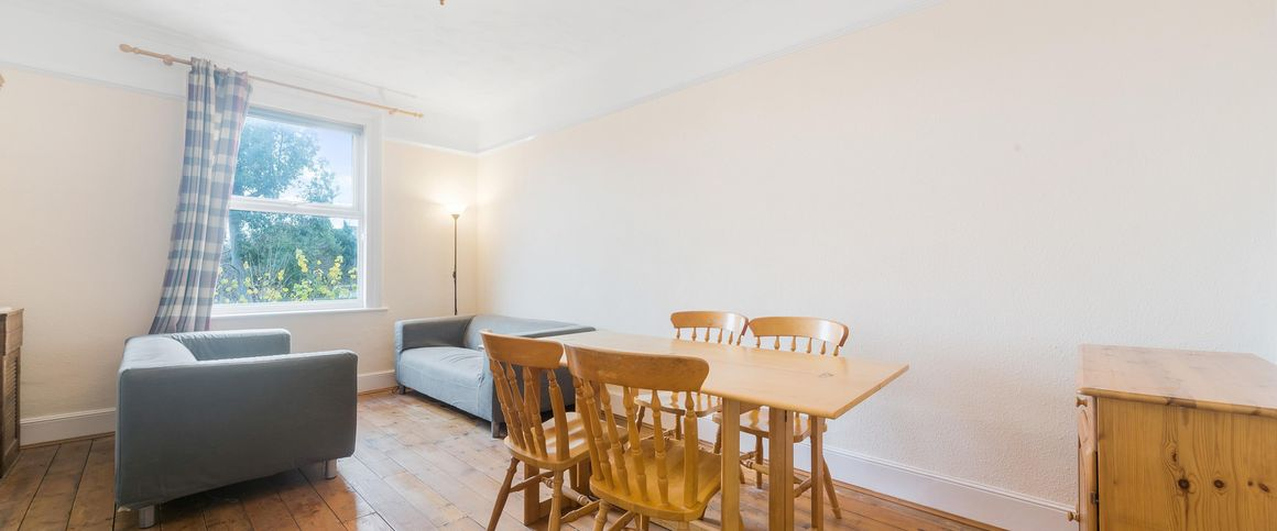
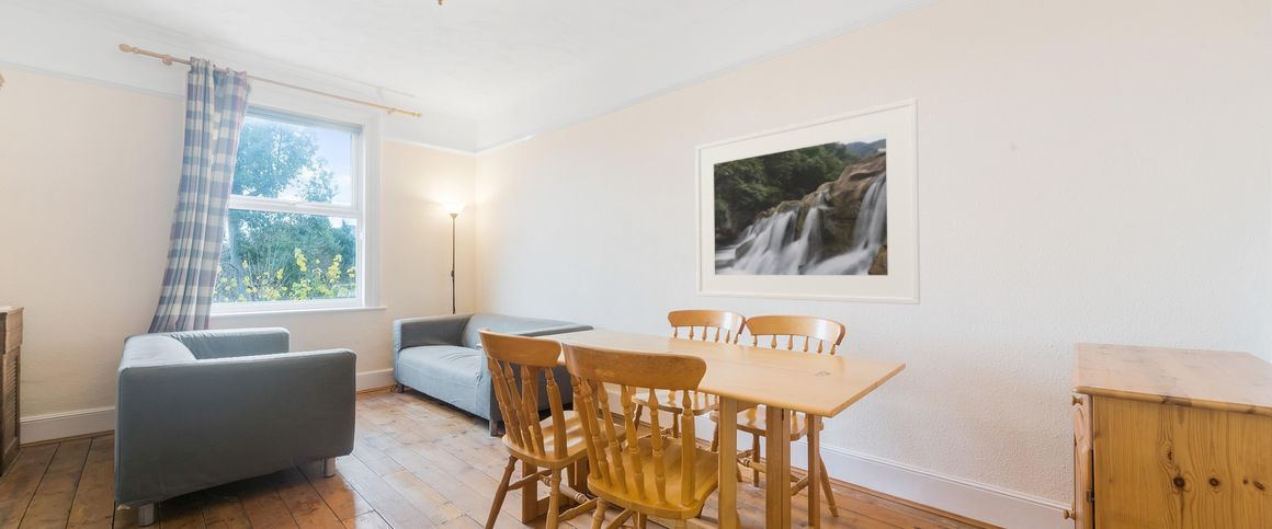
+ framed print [694,97,921,306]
